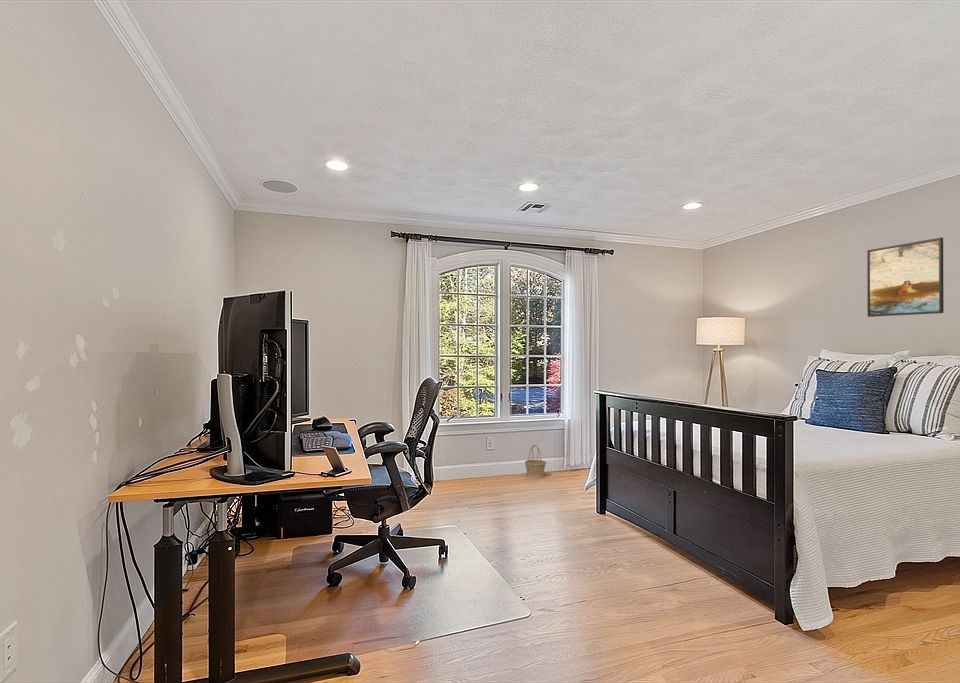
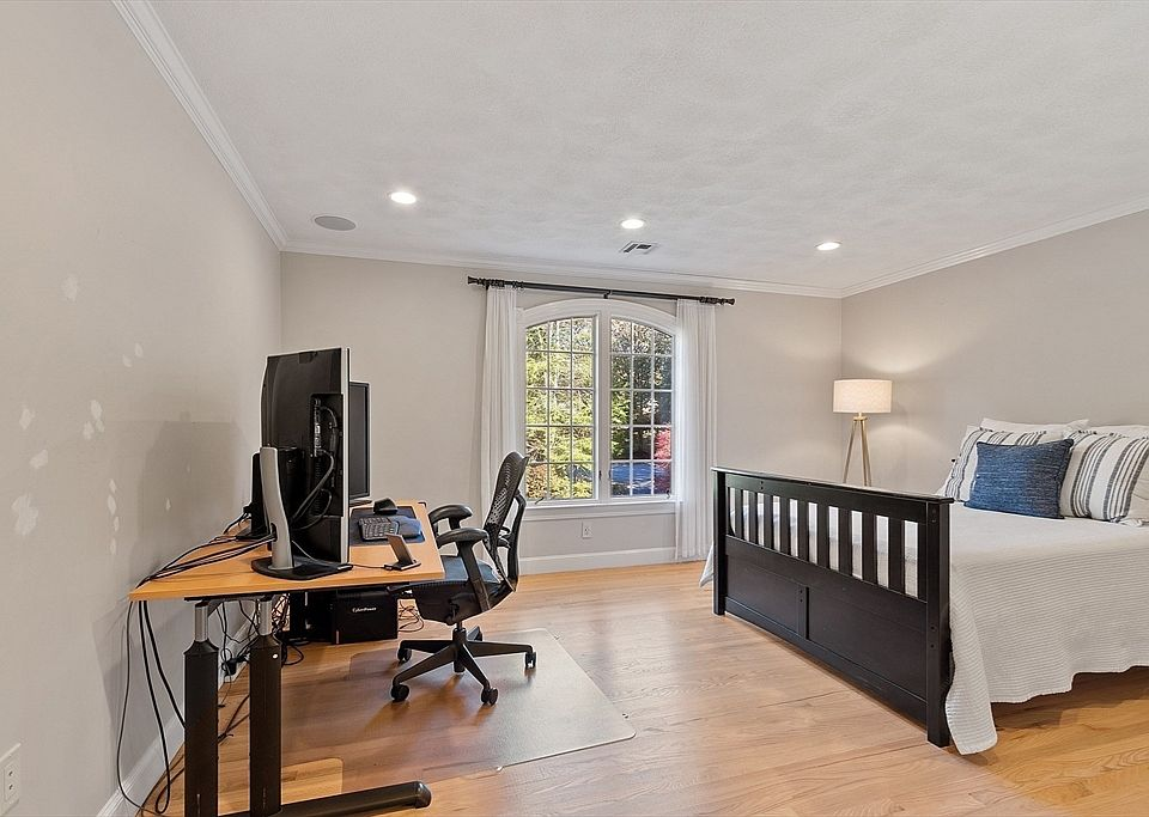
- basket [524,444,547,479]
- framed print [866,237,945,318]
